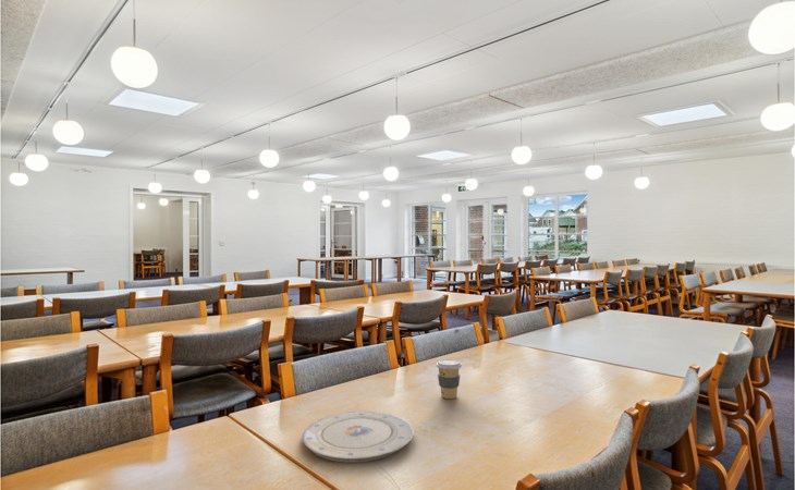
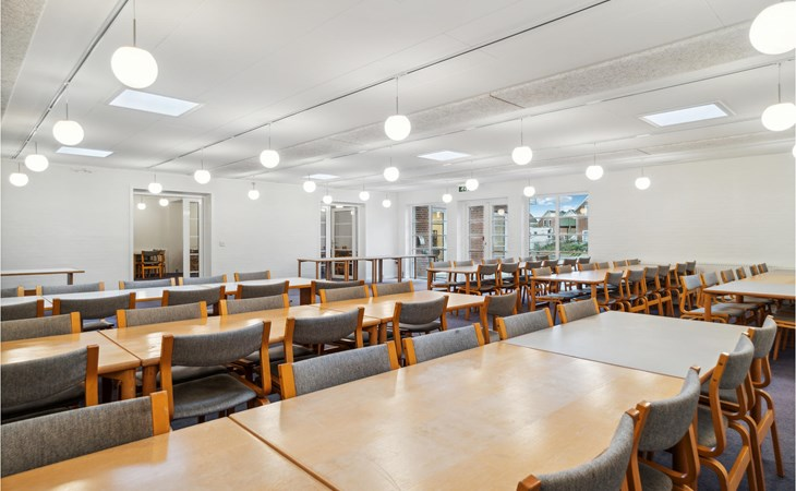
- coffee cup [436,358,463,400]
- plate [302,411,415,463]
